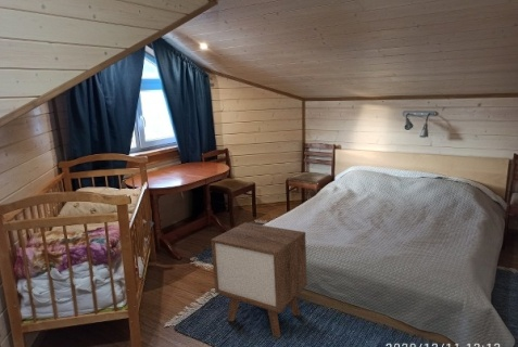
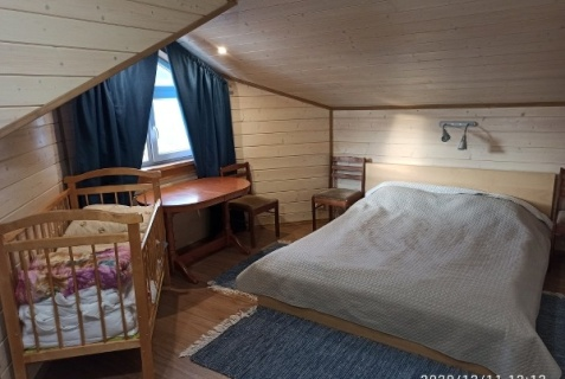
- nightstand [210,221,308,339]
